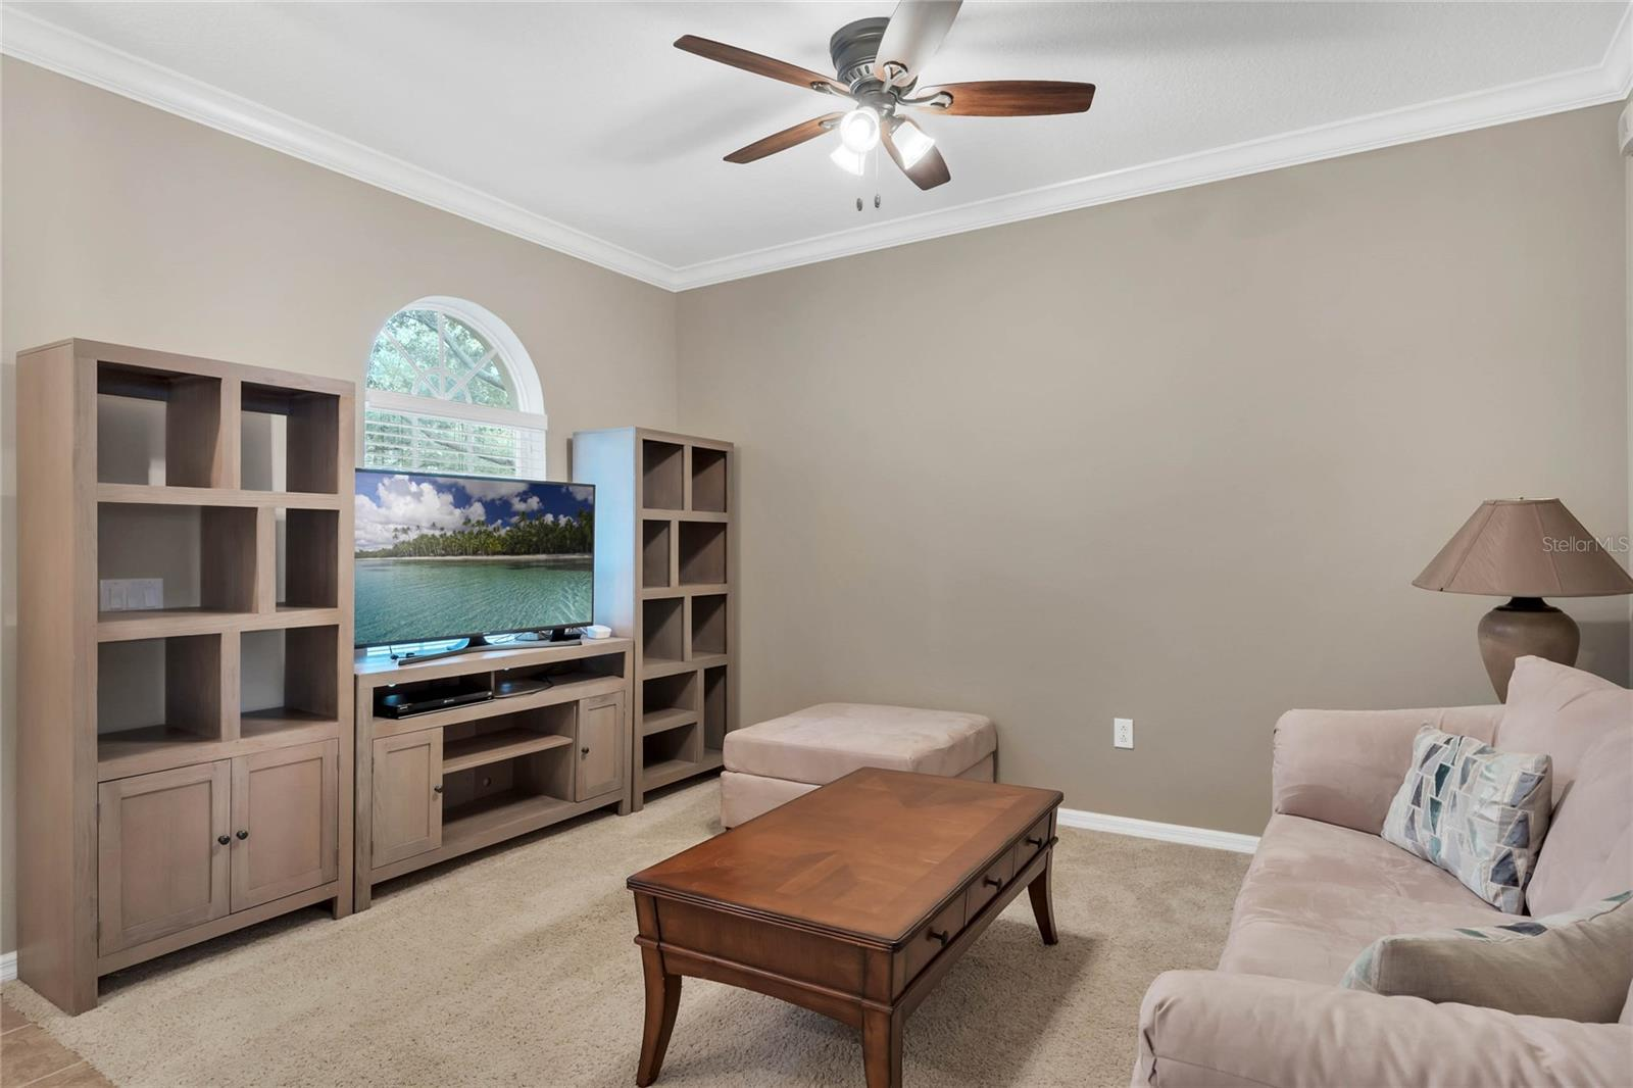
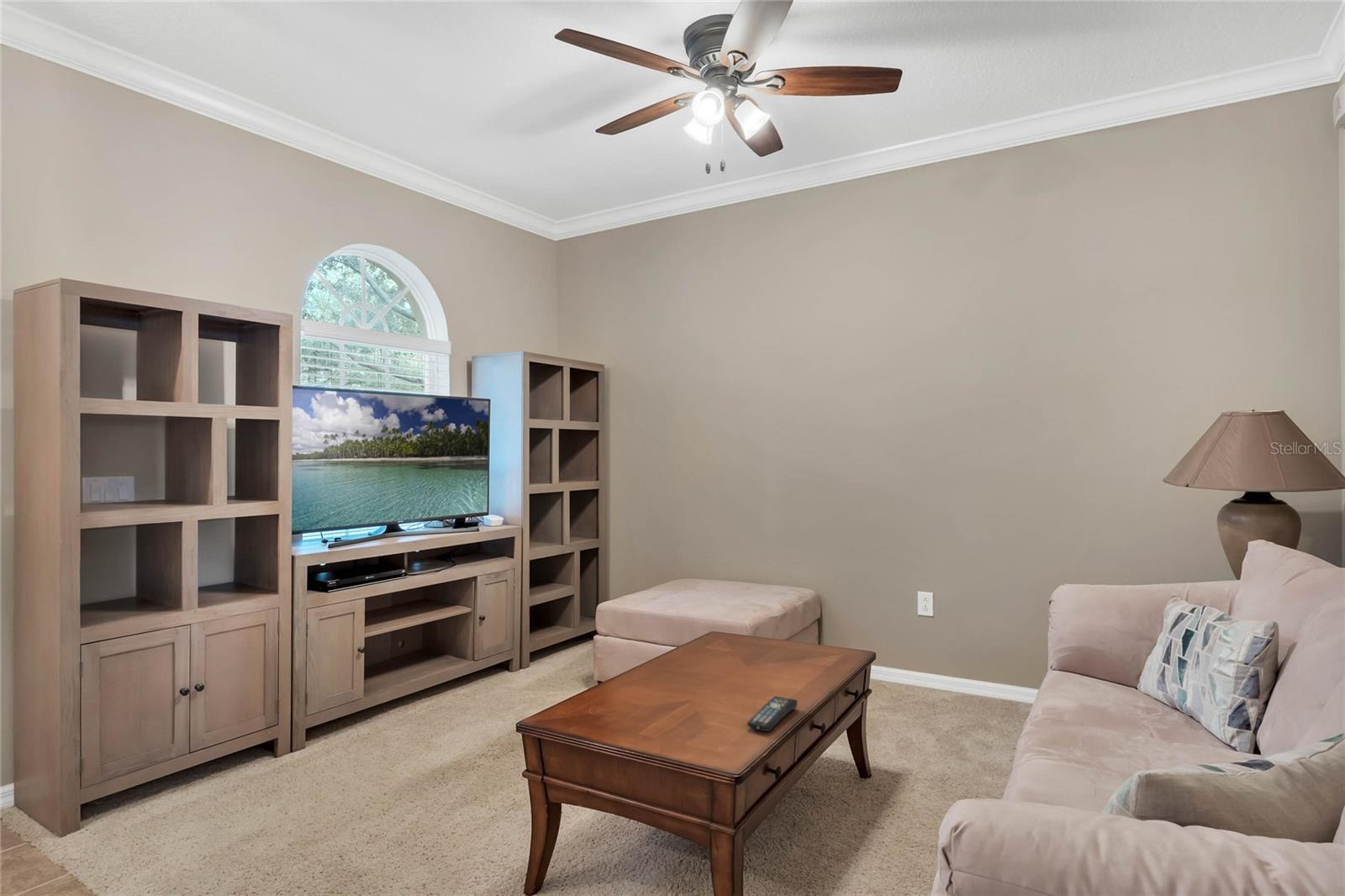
+ remote control [746,695,799,732]
